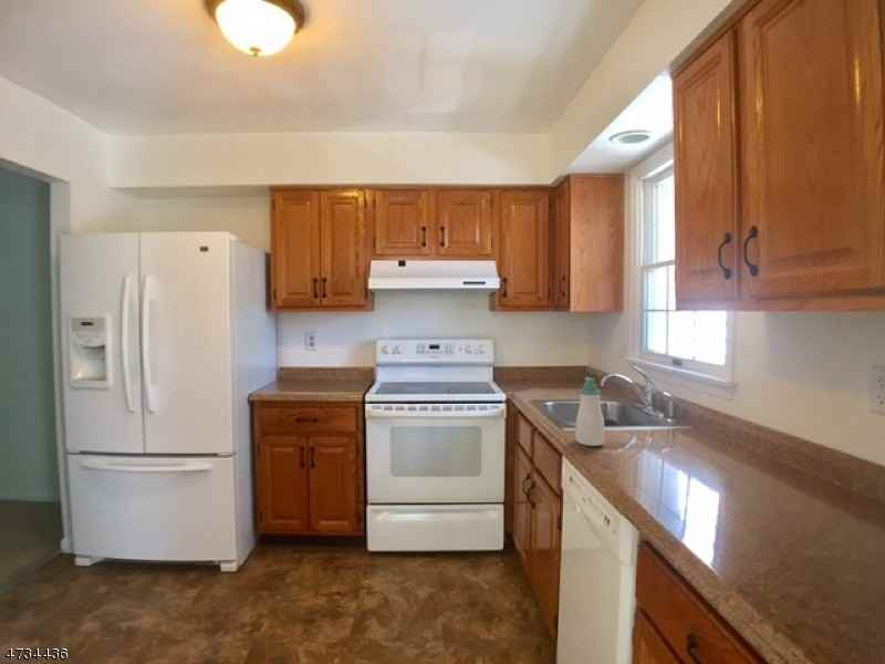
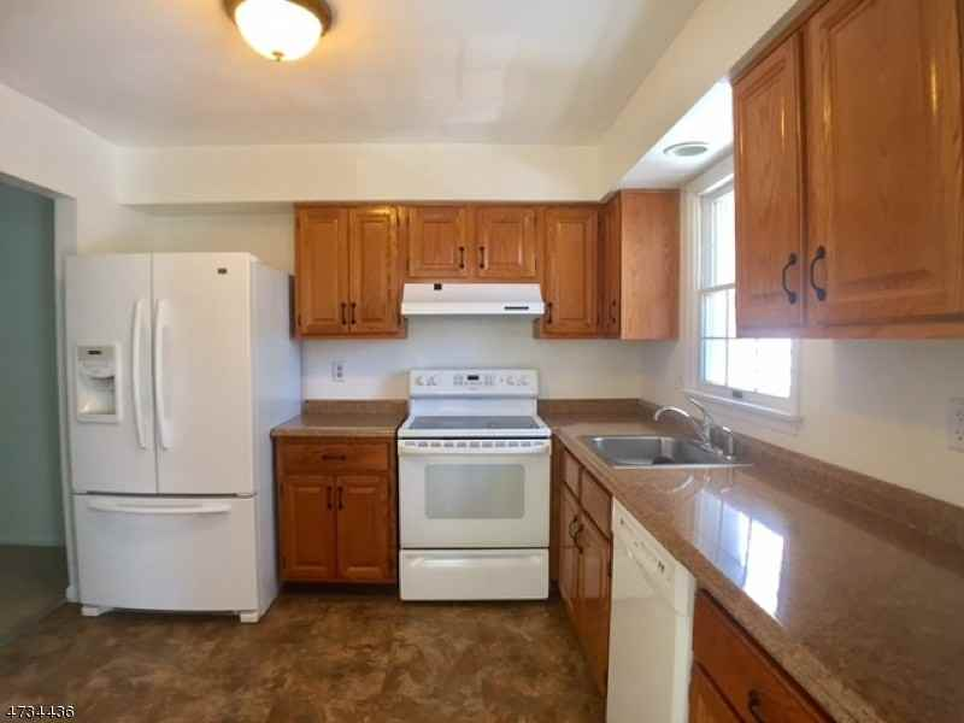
- soap bottle [574,376,606,447]
